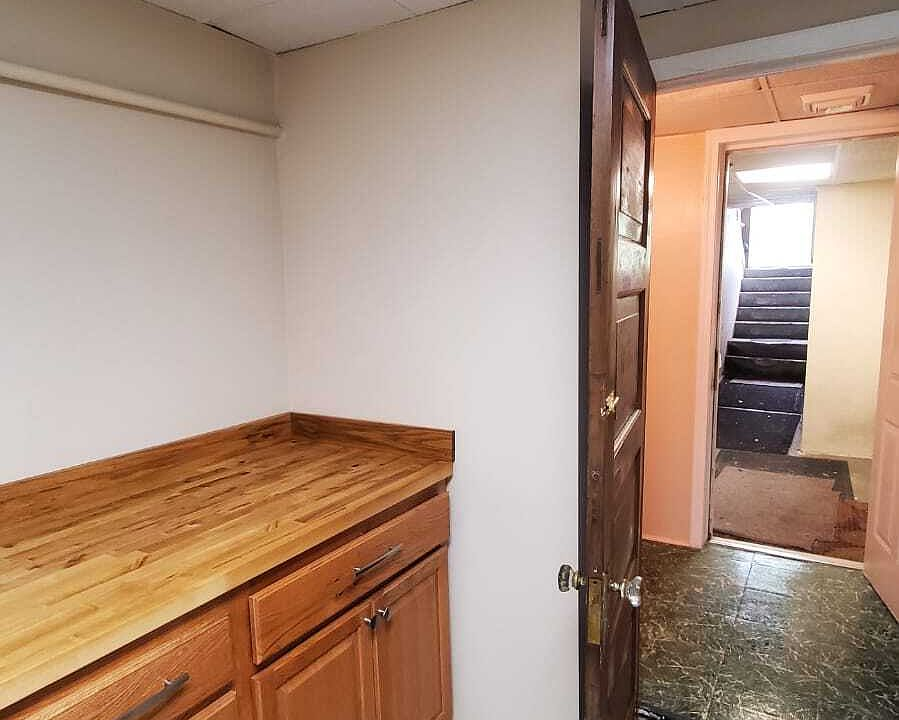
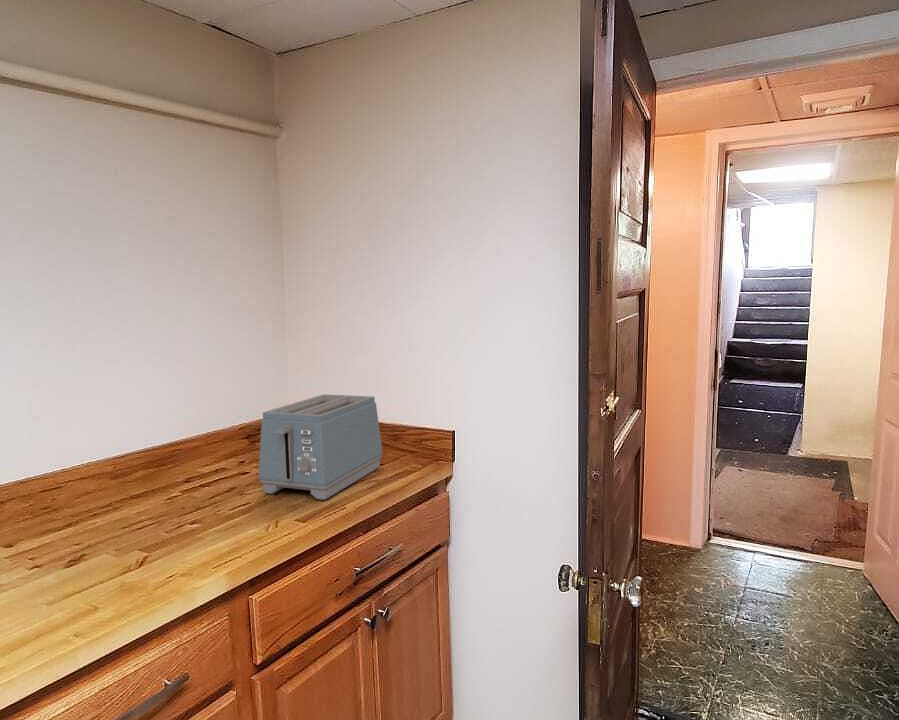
+ toaster [258,393,383,501]
